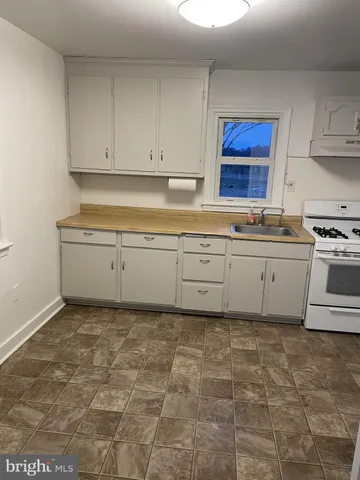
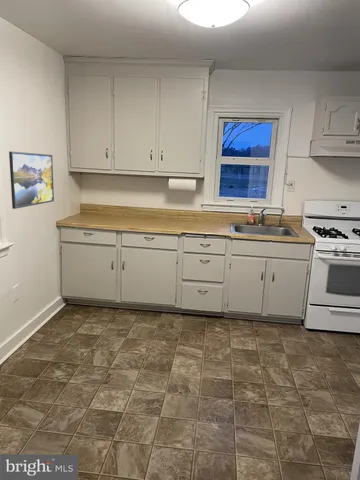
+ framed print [8,150,55,210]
